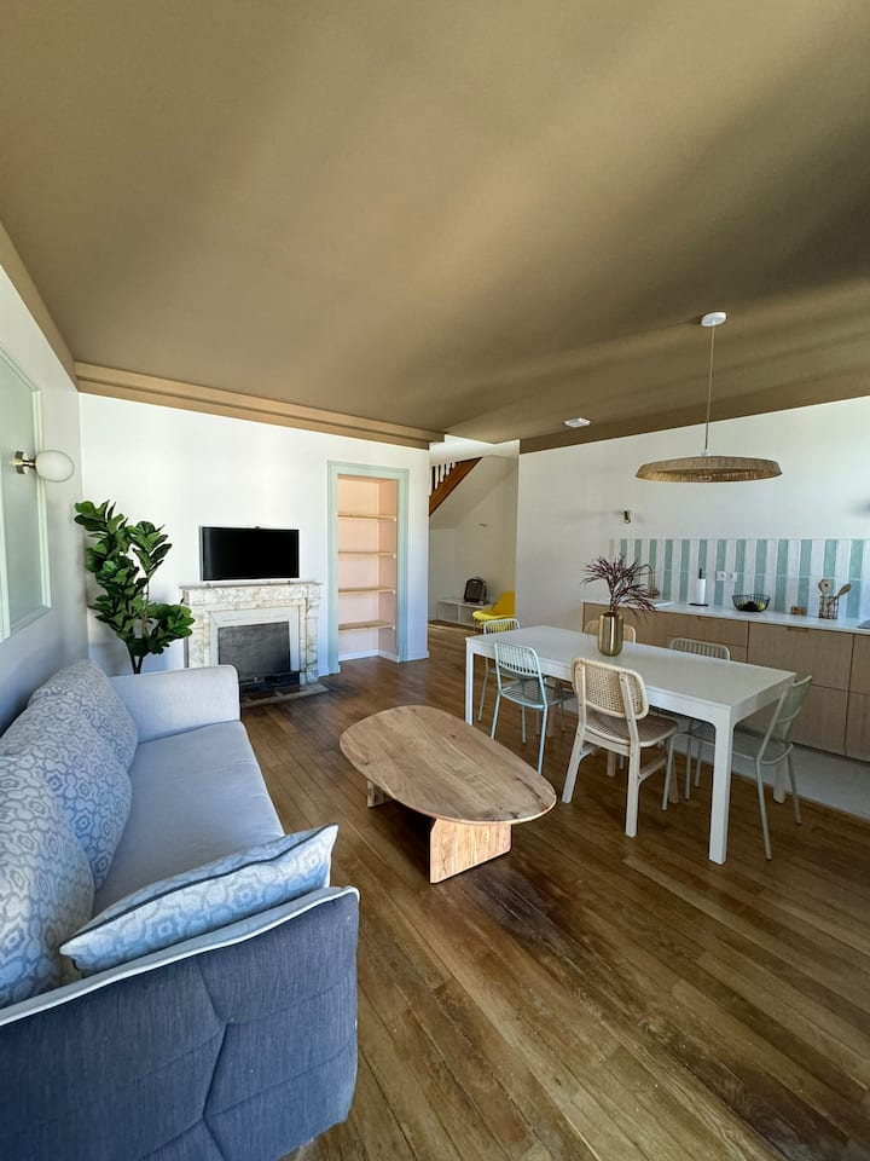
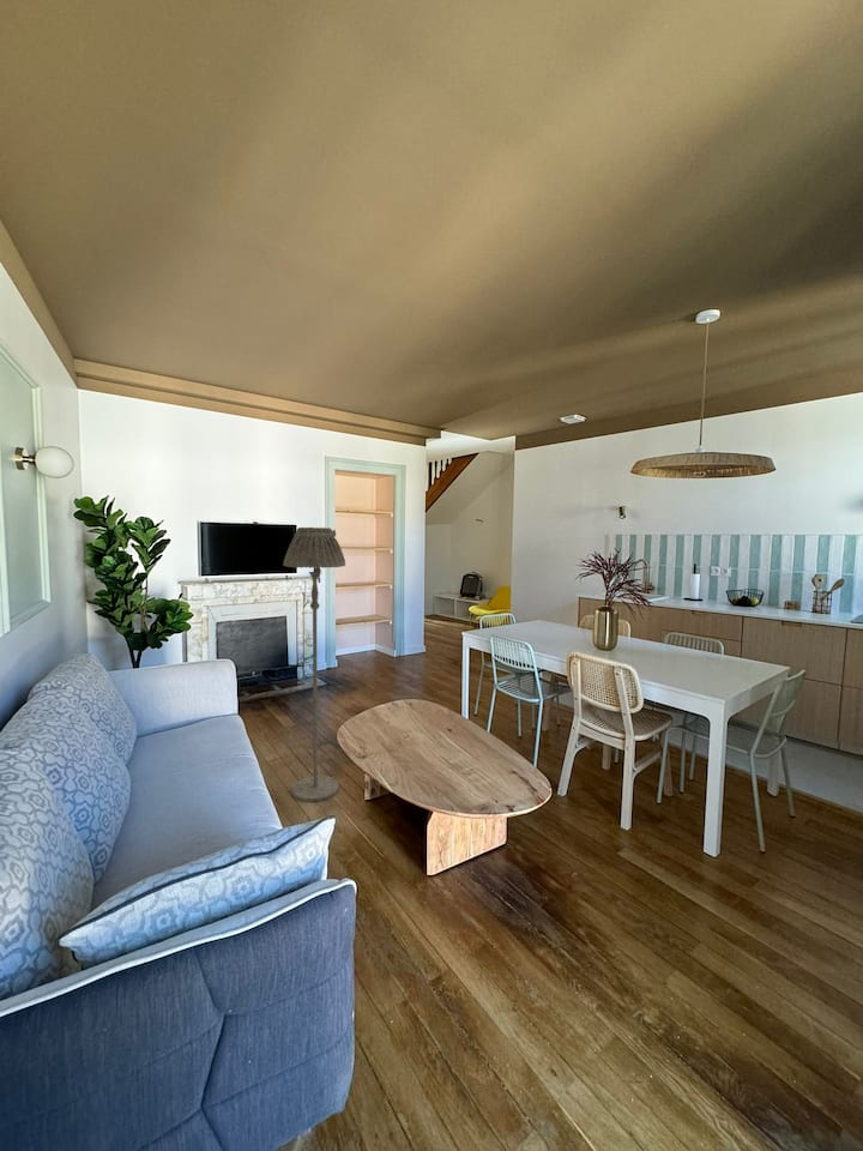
+ floor lamp [282,526,346,803]
